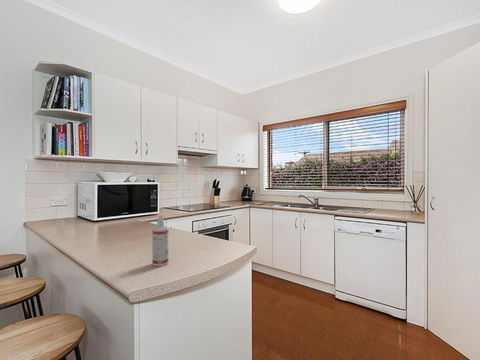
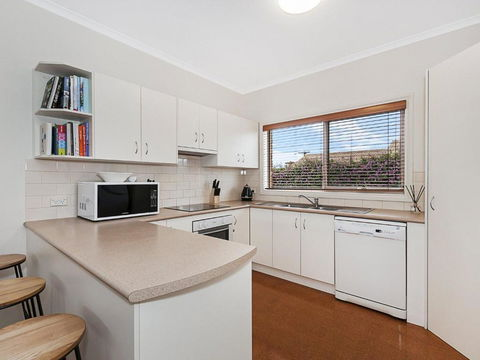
- spray bottle [151,214,169,267]
